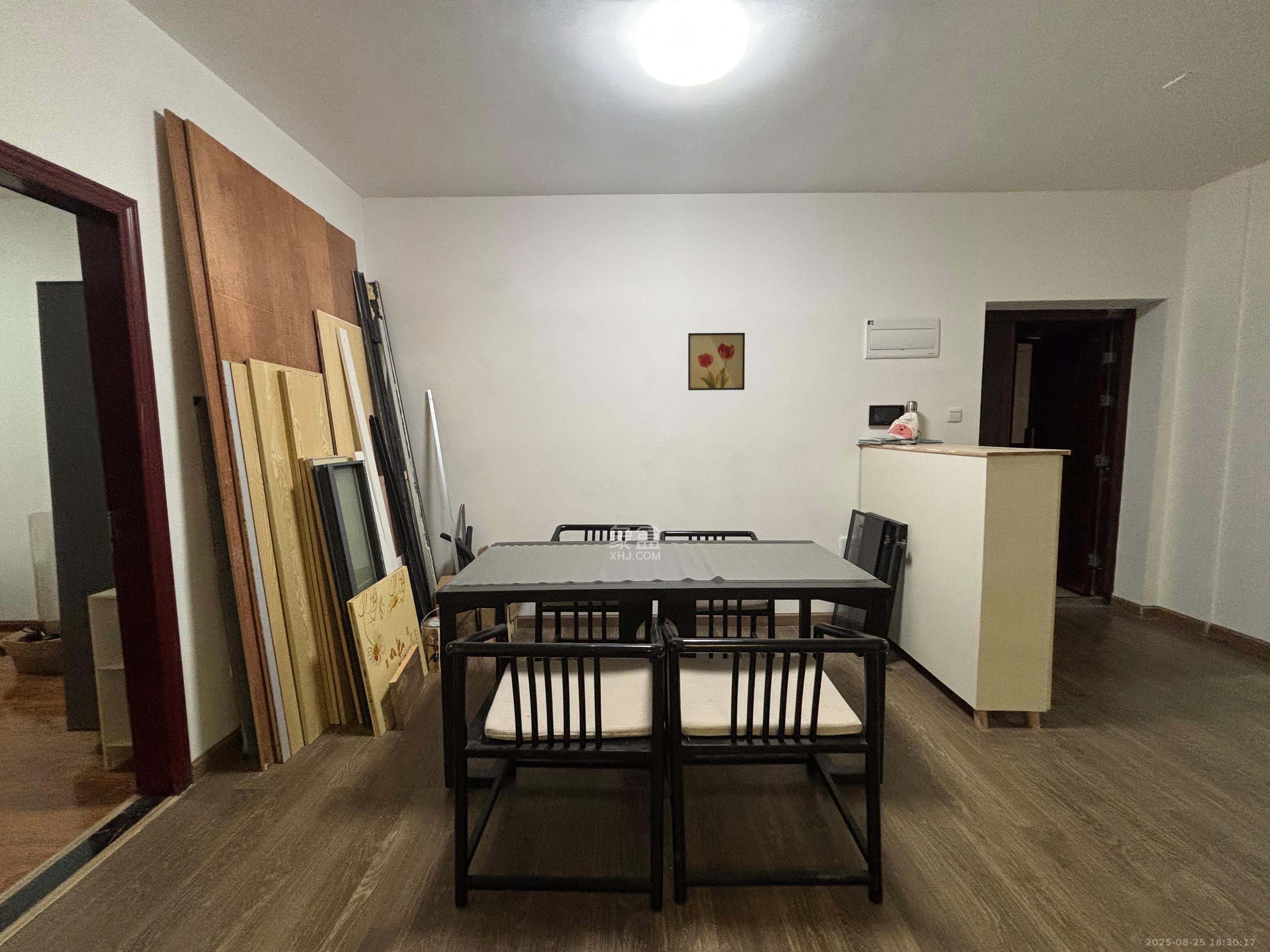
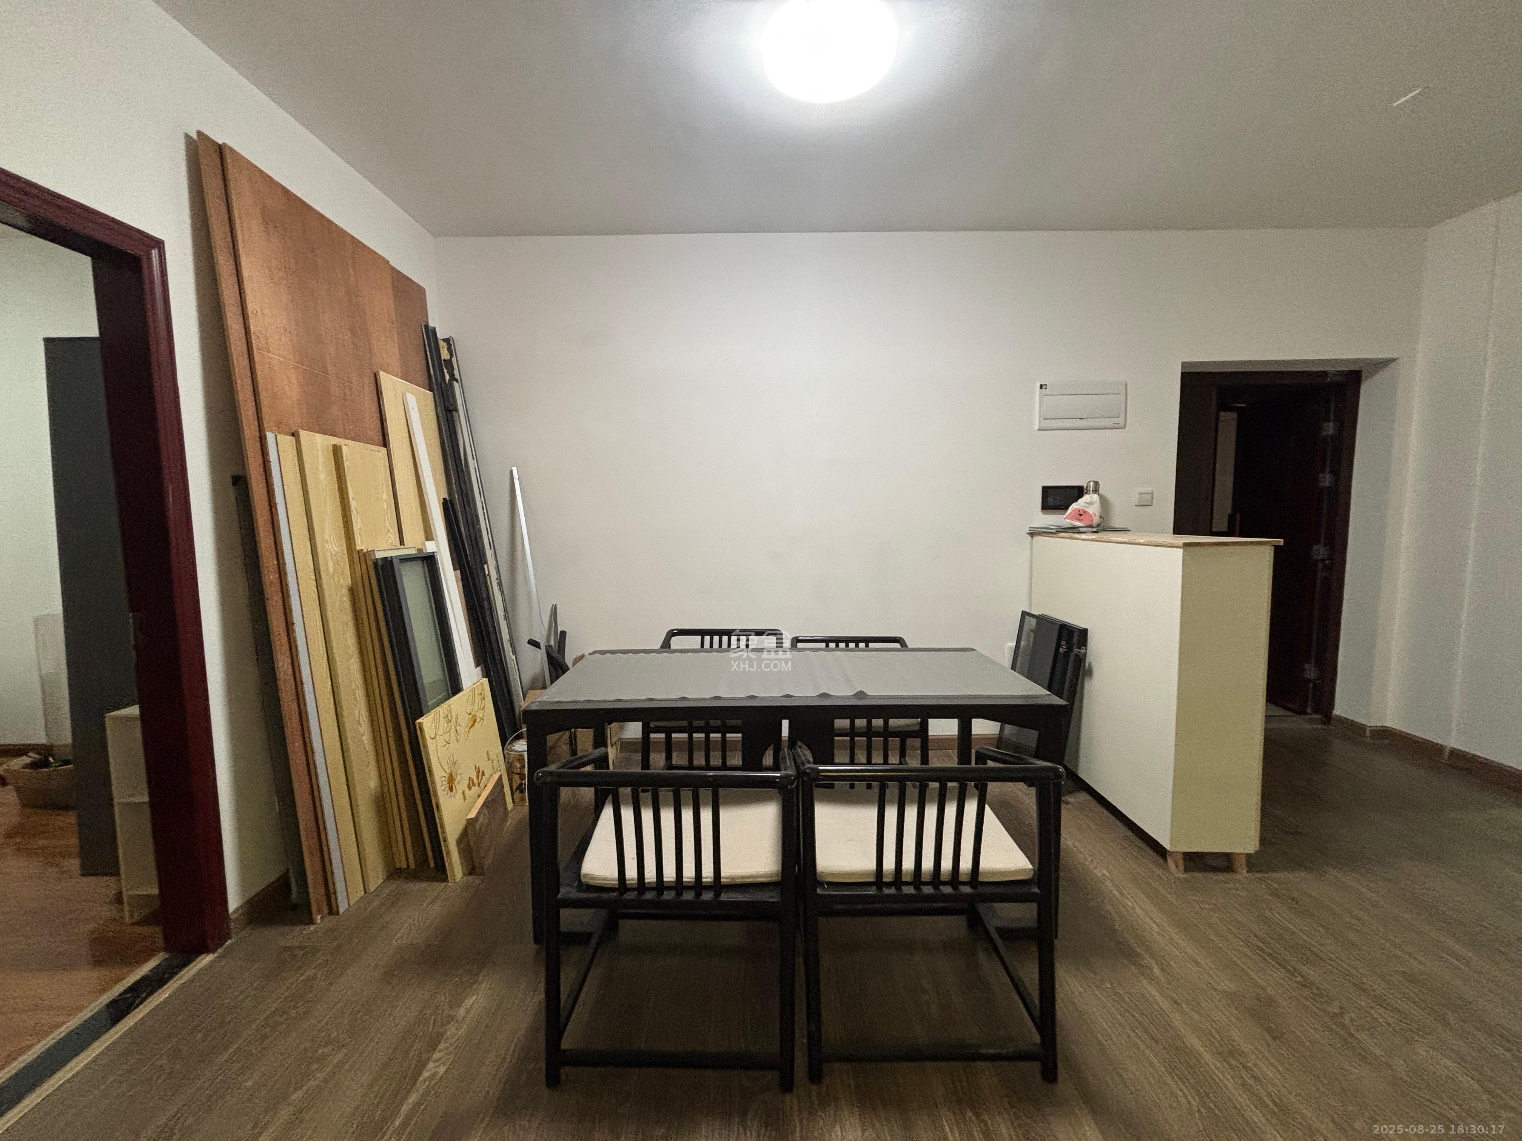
- wall art [688,332,745,391]
